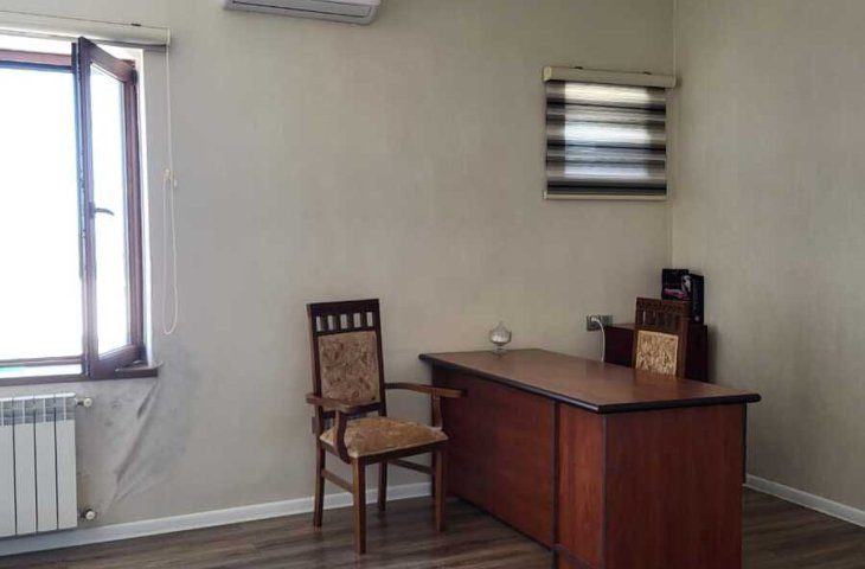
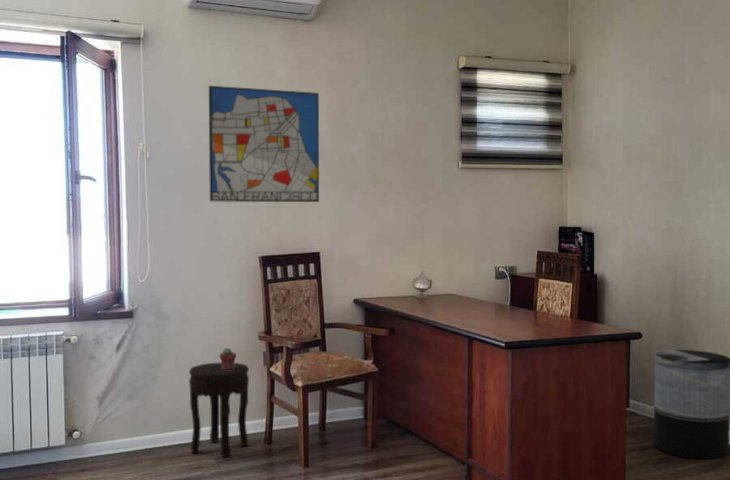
+ trash can [653,349,730,460]
+ wall art [208,85,320,203]
+ potted succulent [218,347,237,370]
+ side table [188,362,250,459]
